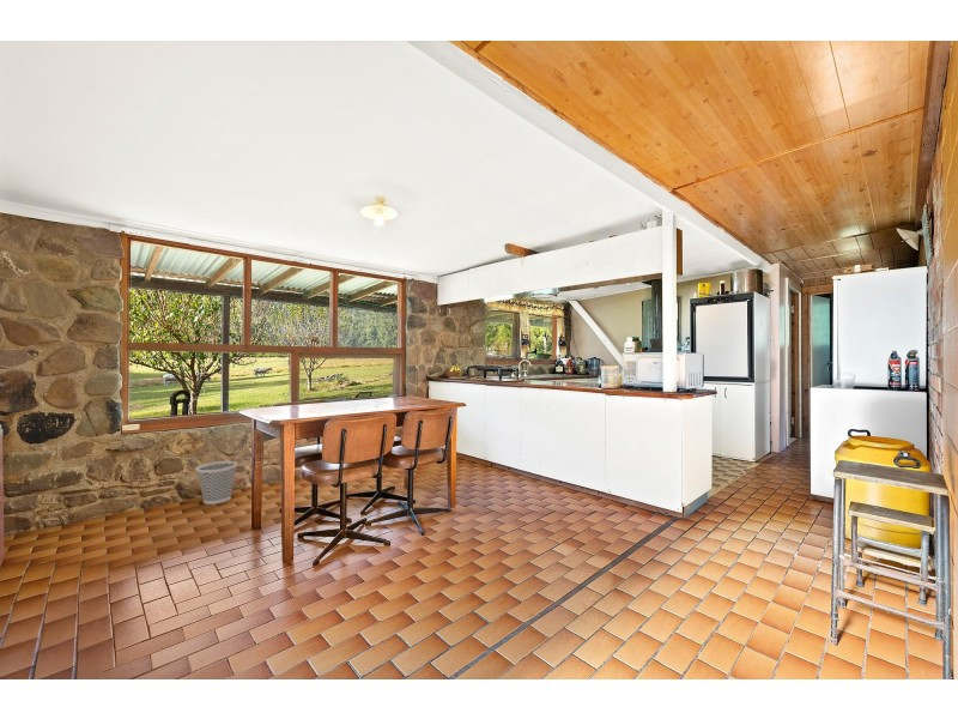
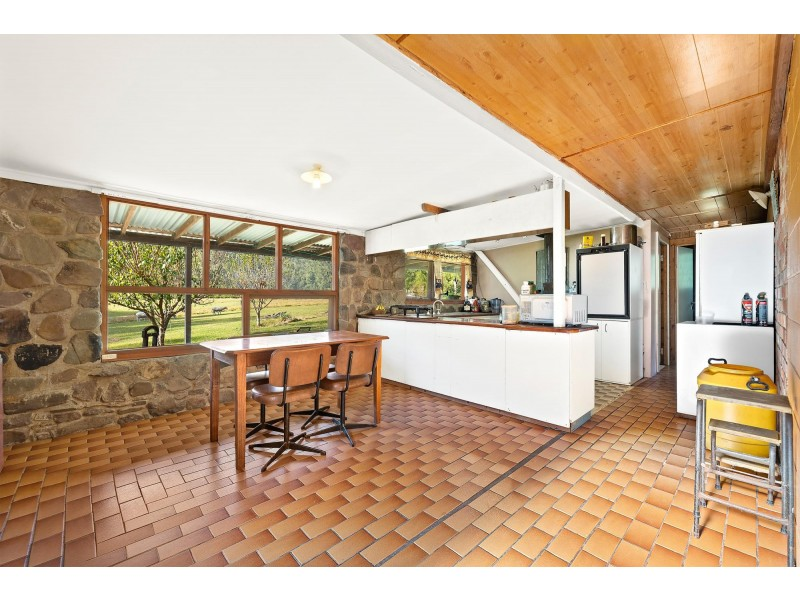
- wastebasket [194,460,238,506]
